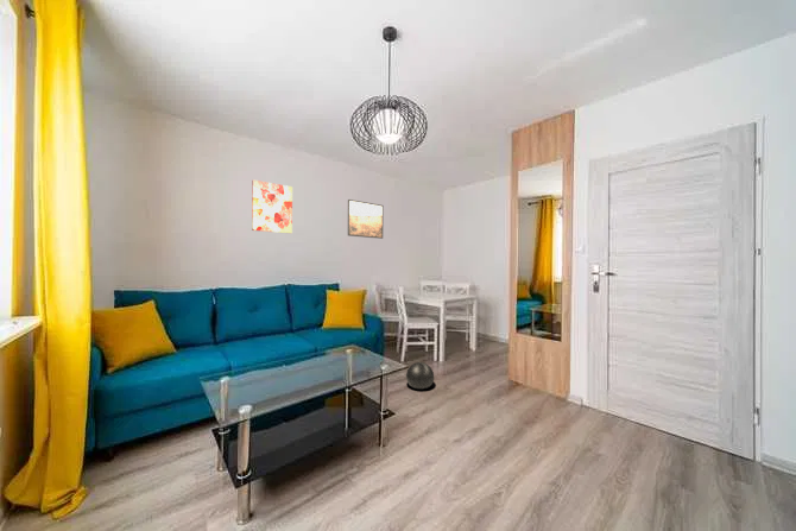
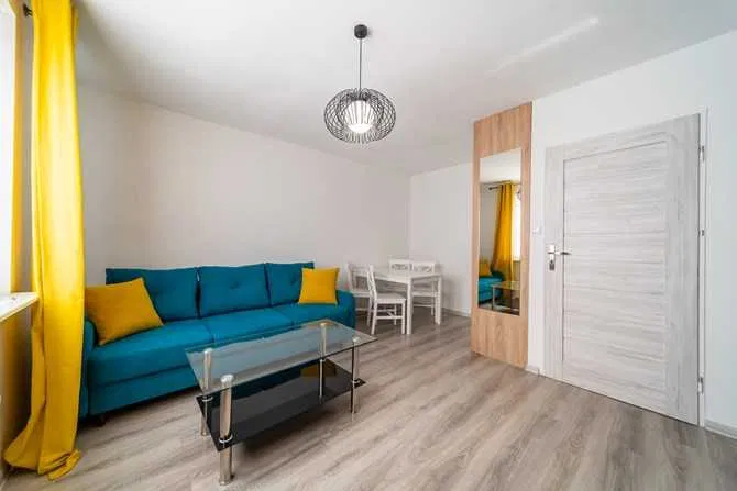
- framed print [347,198,385,240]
- wall art [251,178,293,234]
- decorative ball [405,361,435,391]
